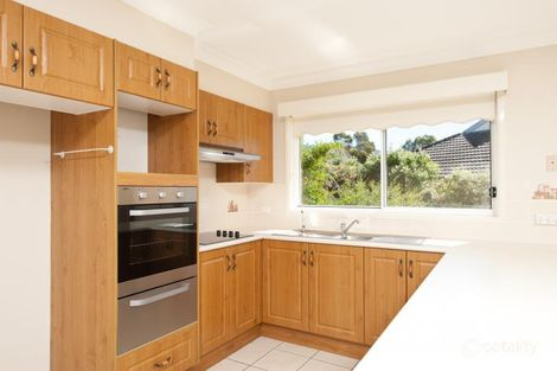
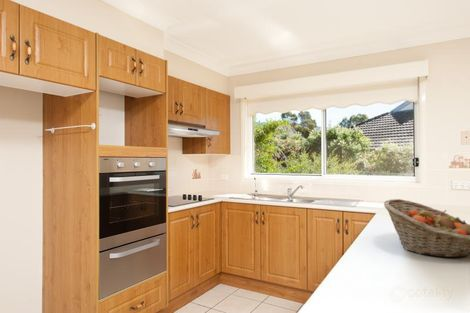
+ fruit basket [383,198,470,258]
